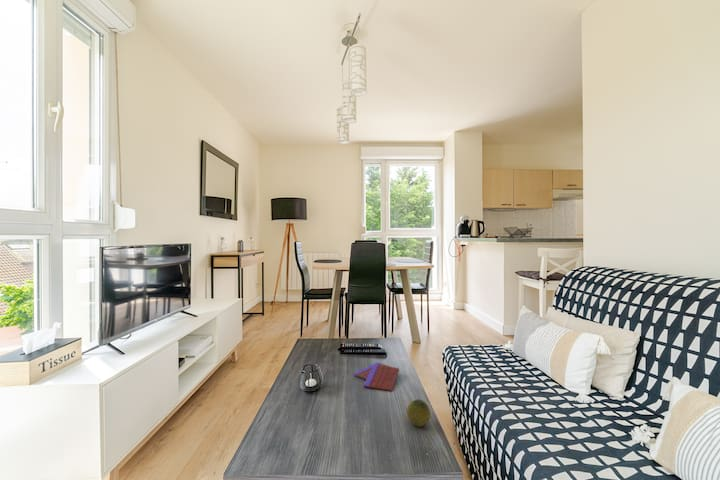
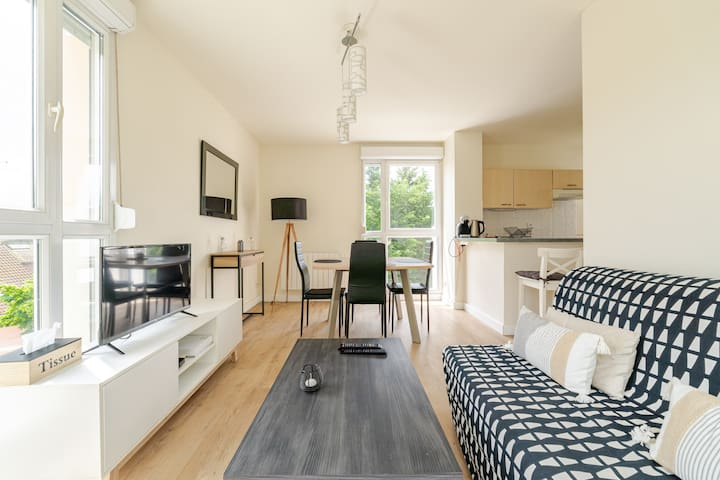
- book [353,361,400,392]
- fruit [406,398,431,427]
